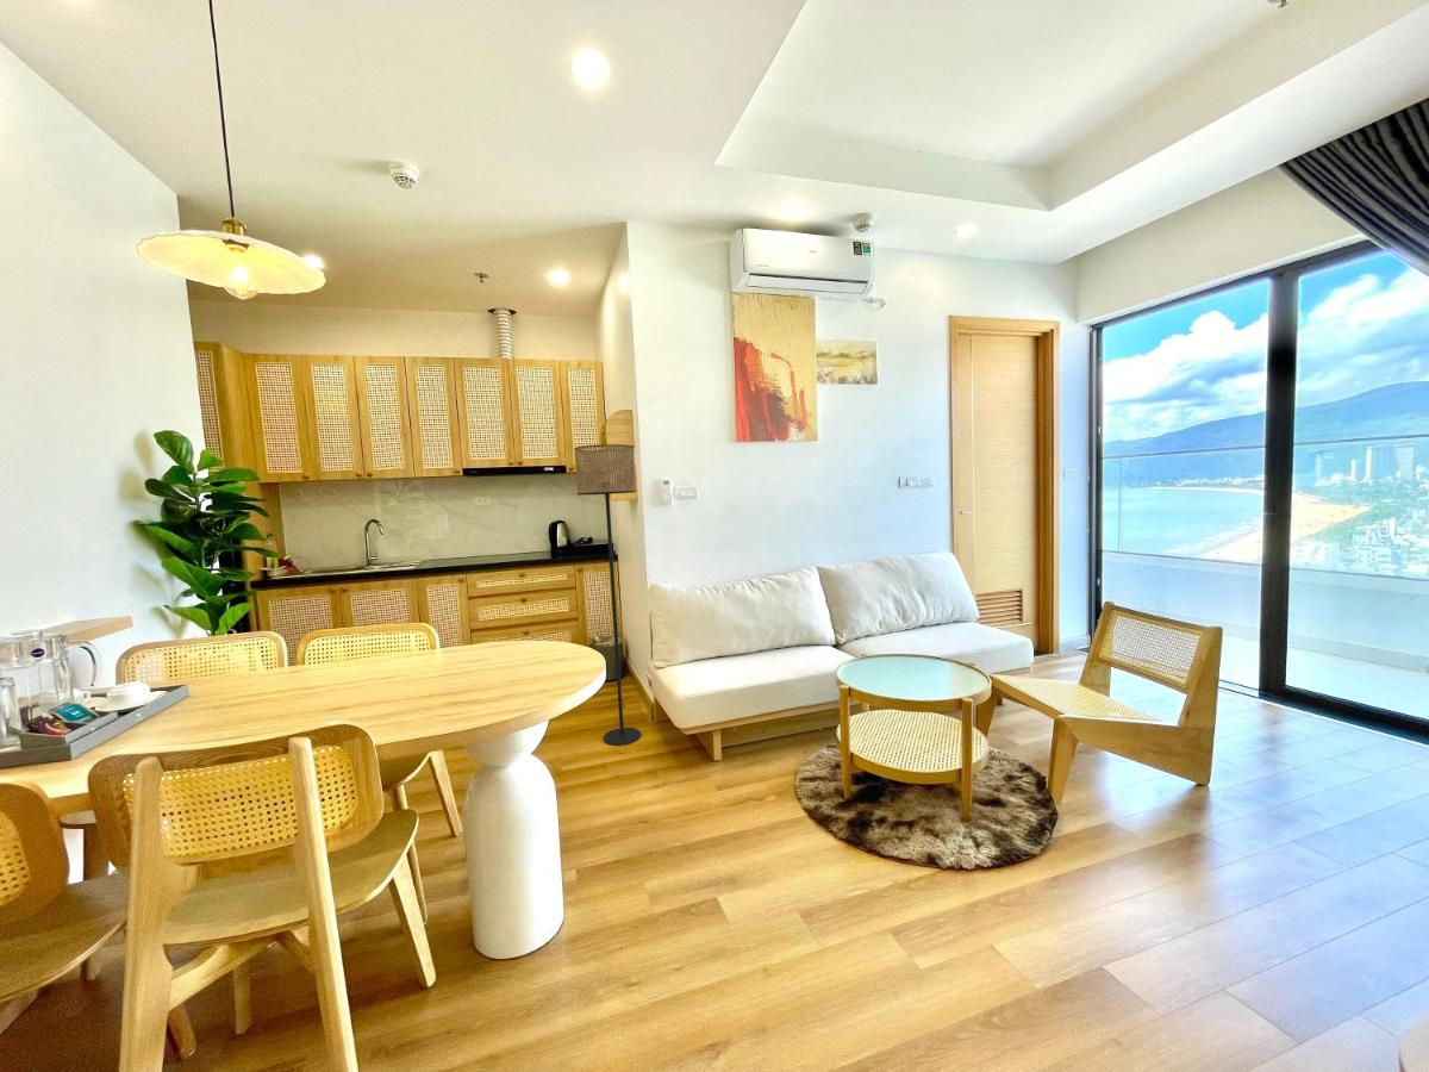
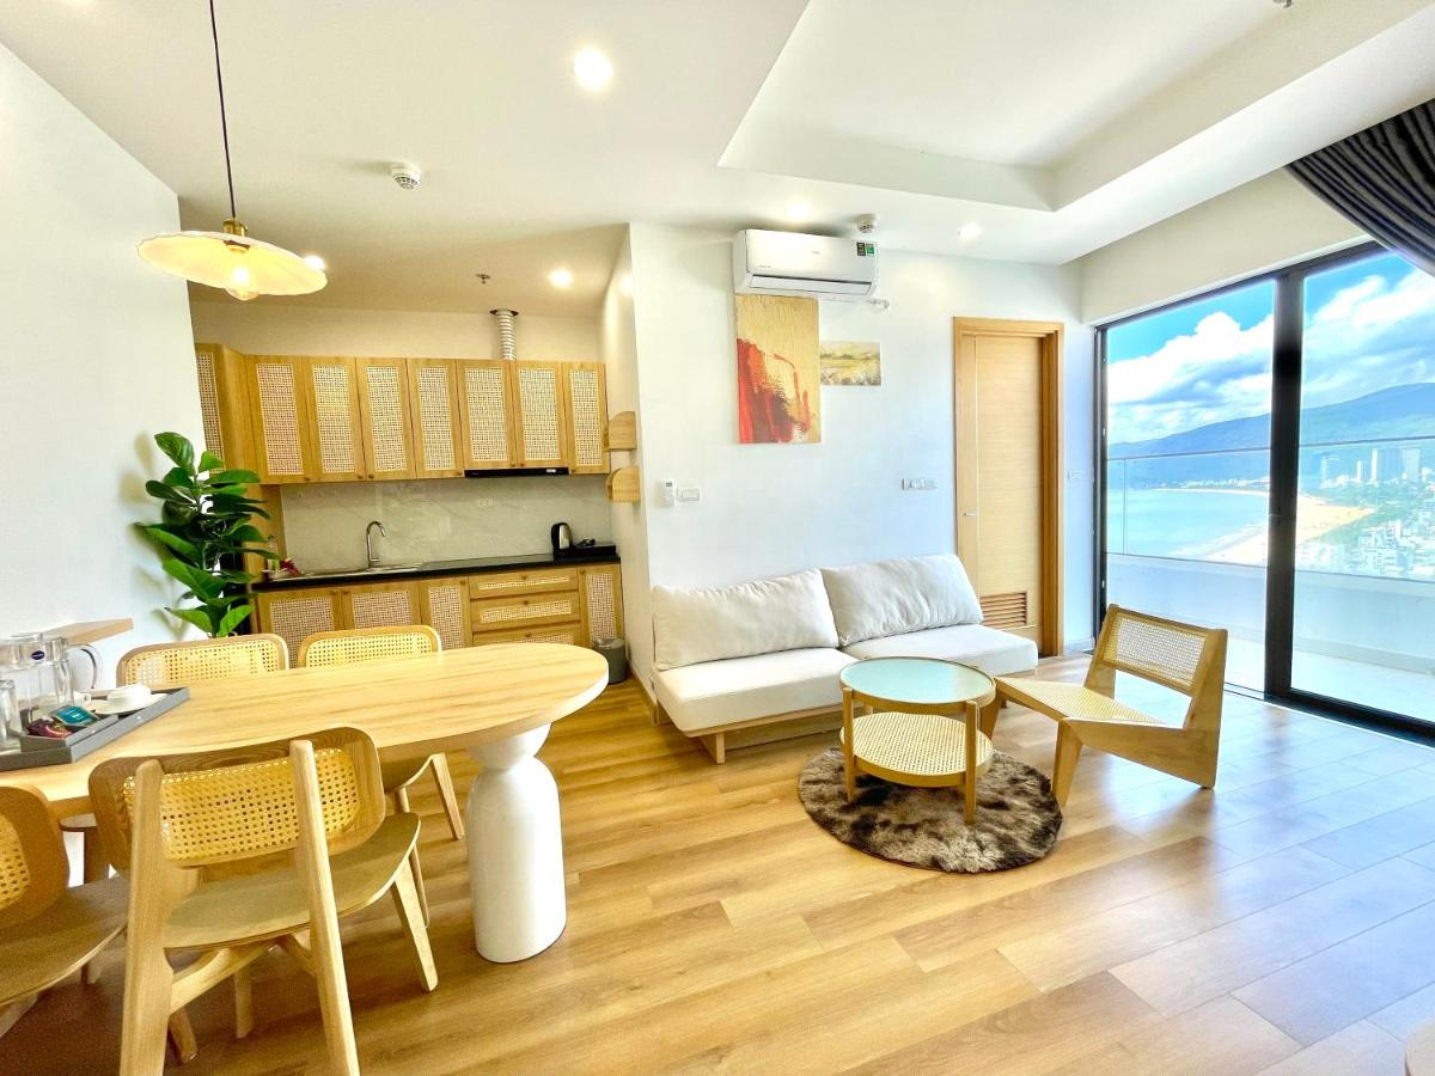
- floor lamp [573,443,642,747]
